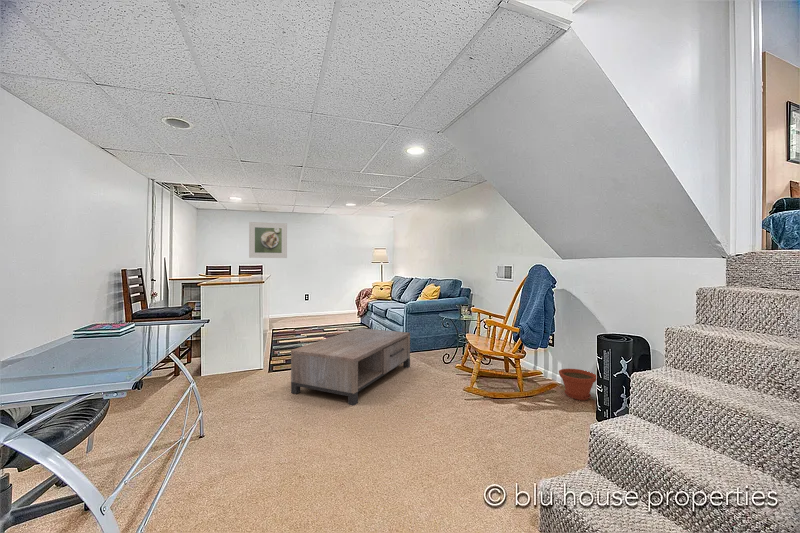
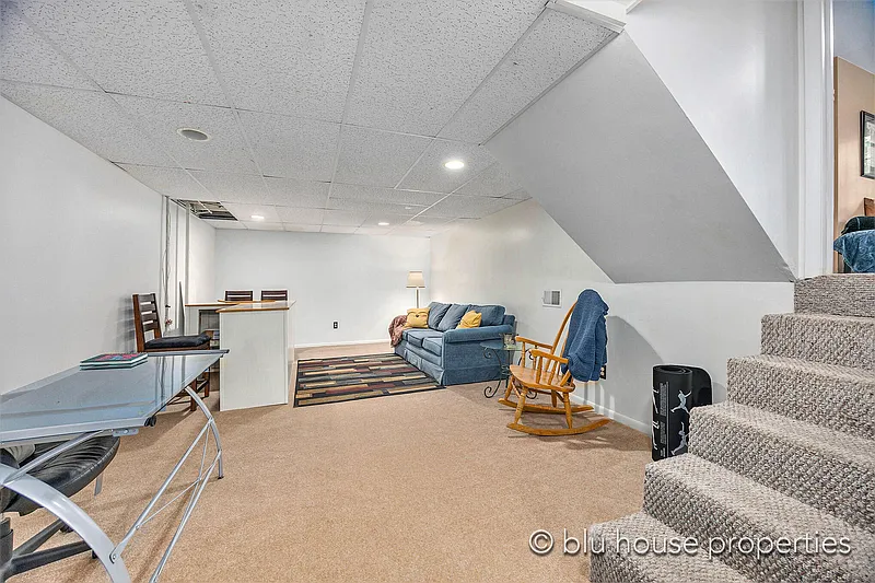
- coffee table [290,327,411,407]
- plant pot [558,368,597,401]
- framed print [248,221,288,259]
